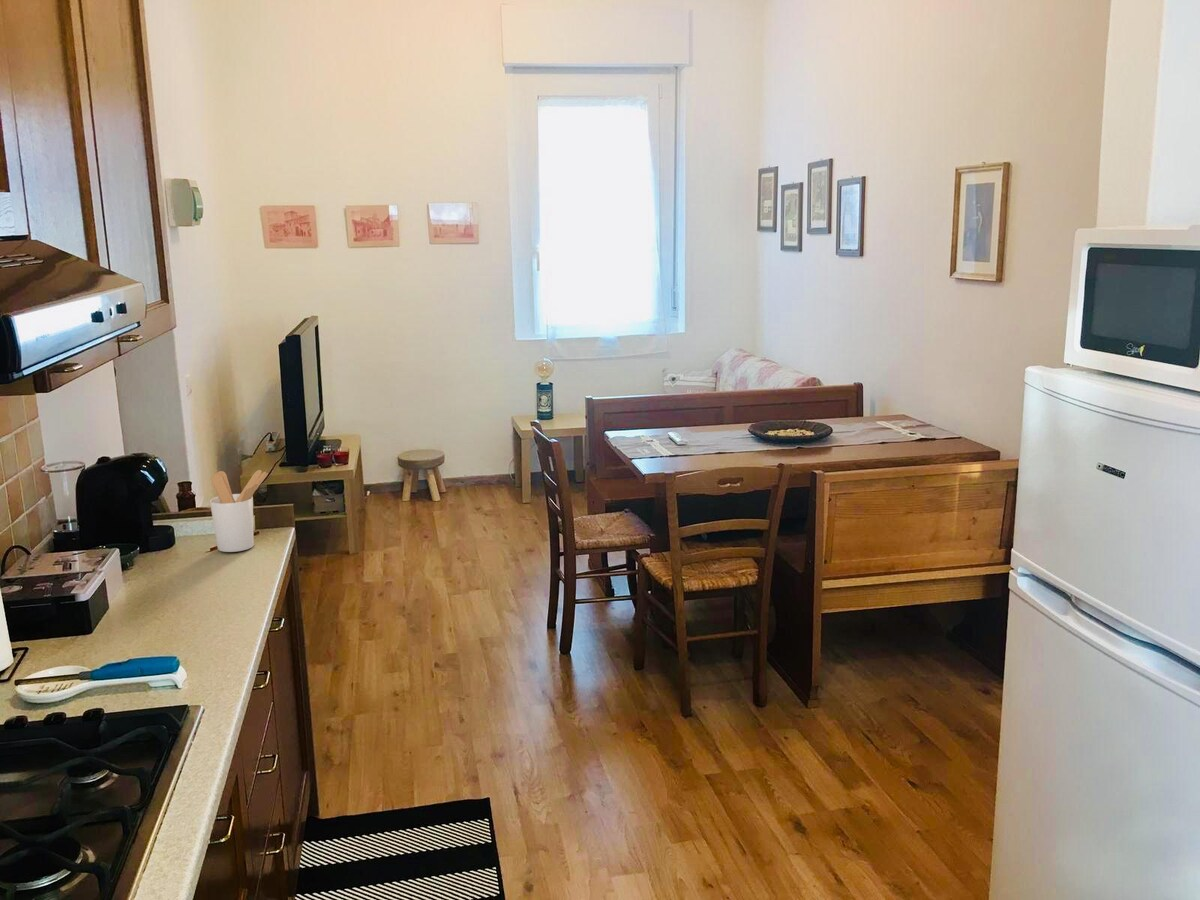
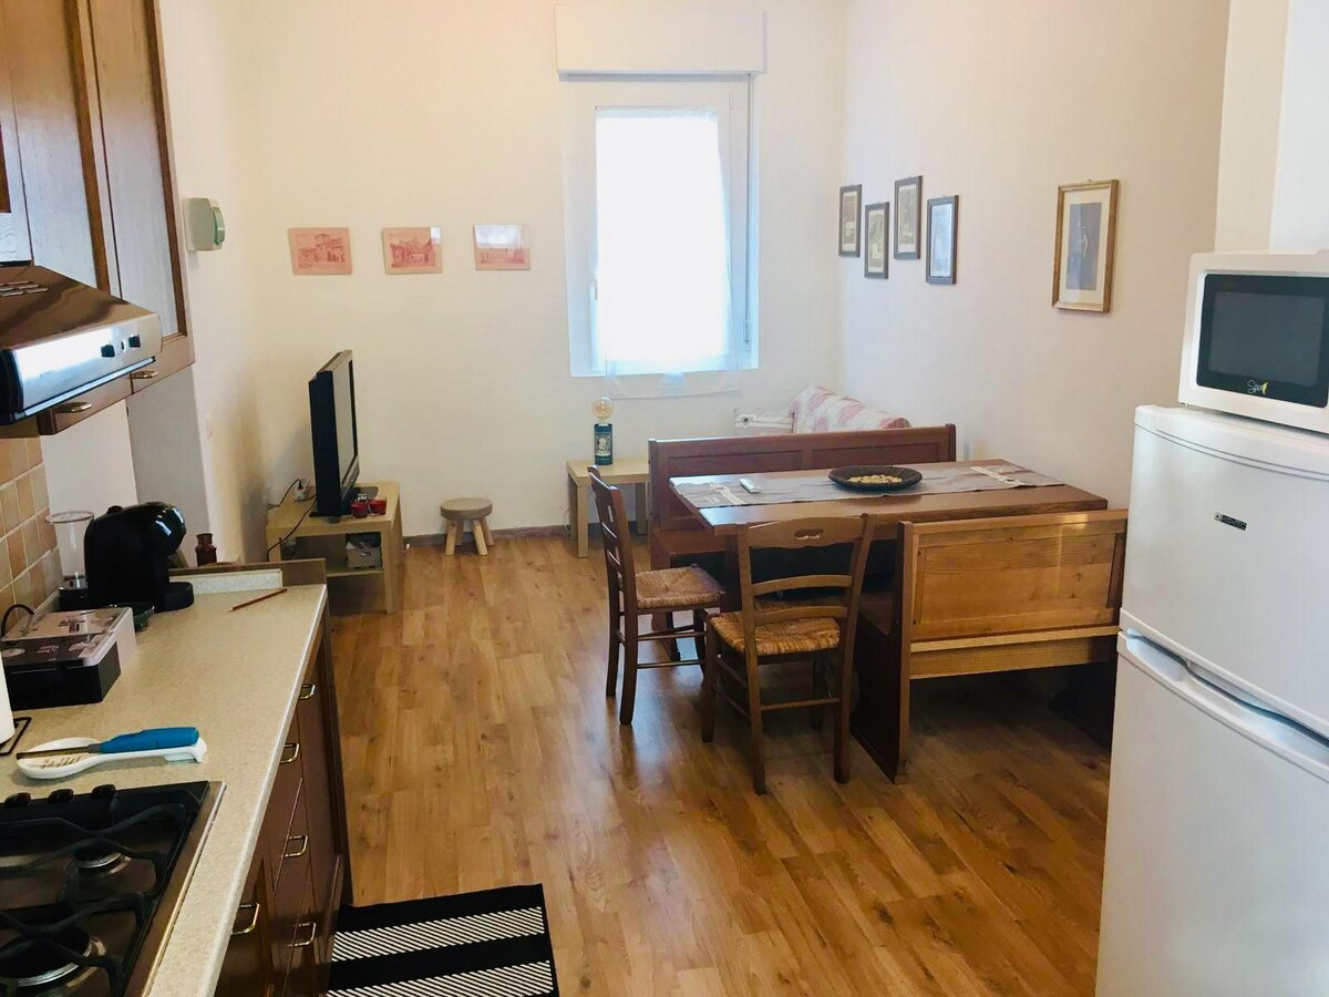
- utensil holder [209,469,269,553]
